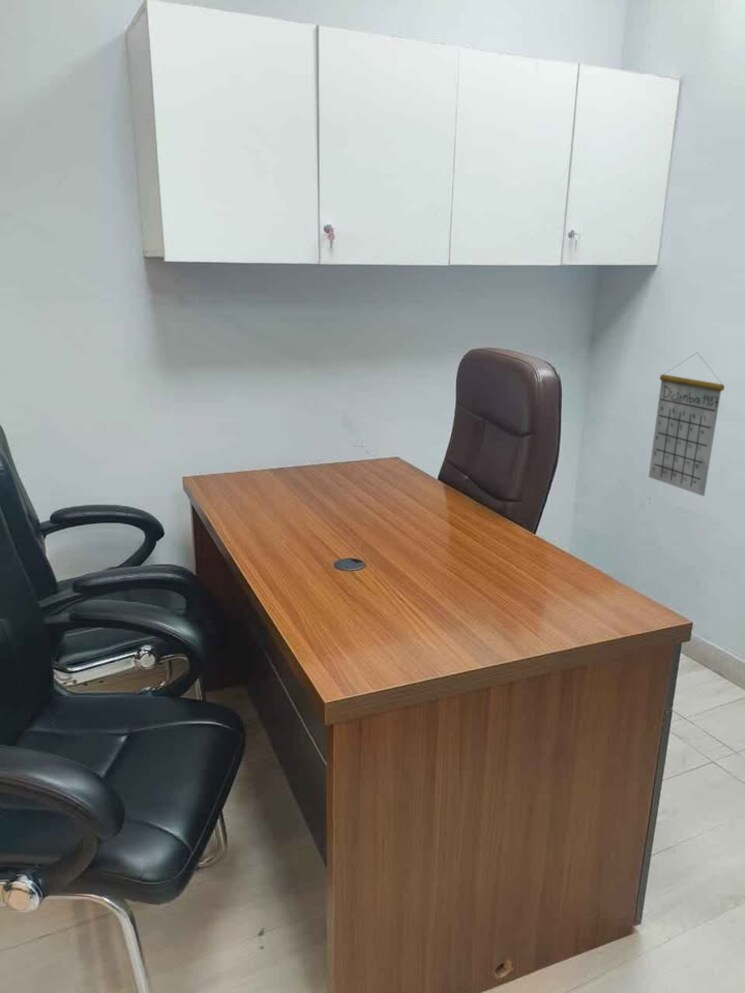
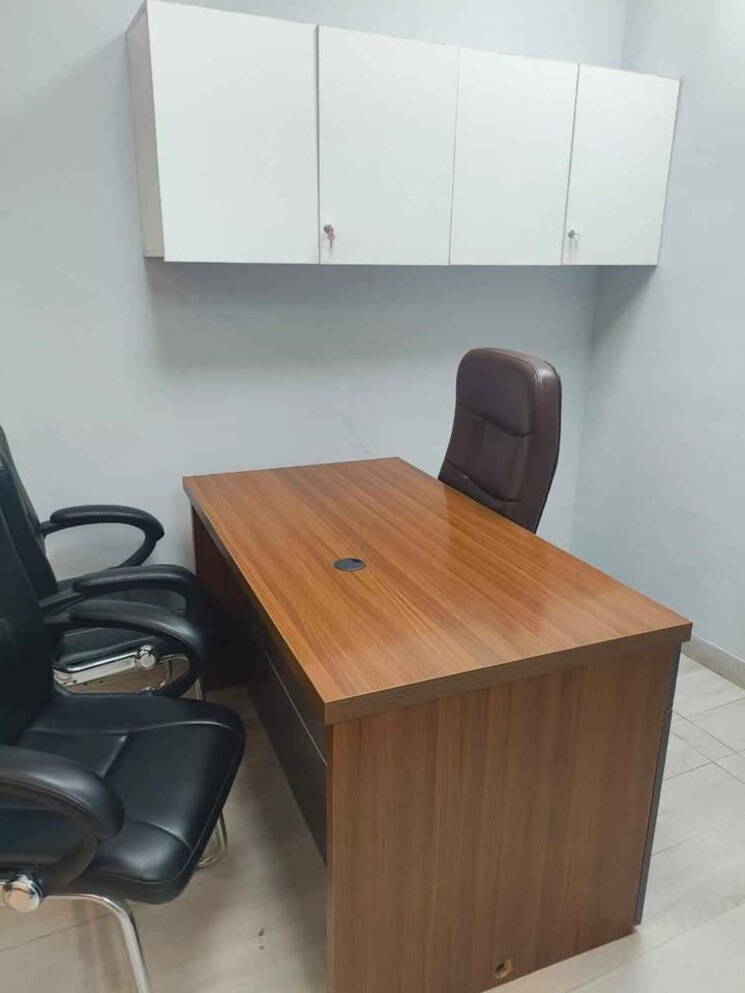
- calendar [648,352,726,497]
